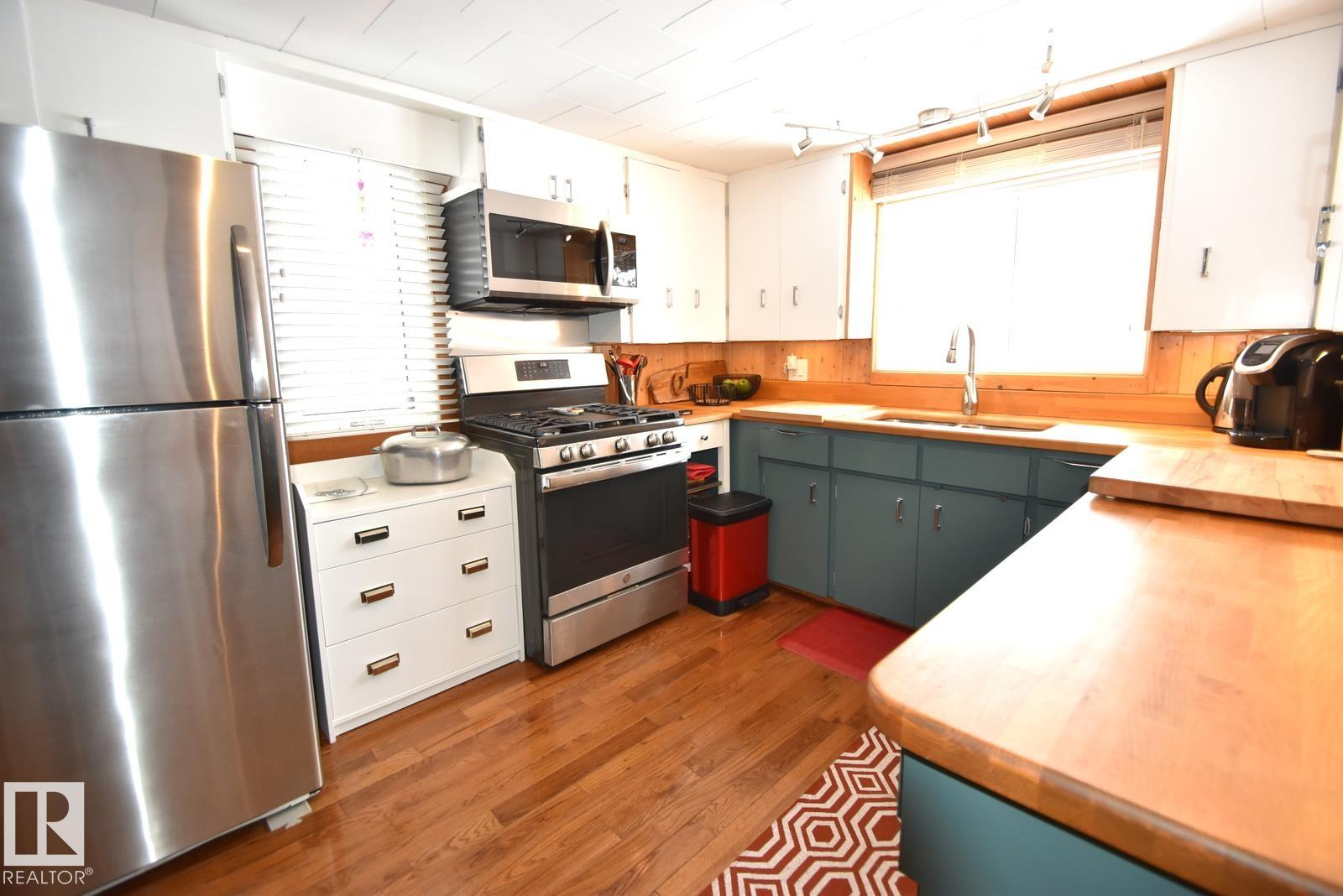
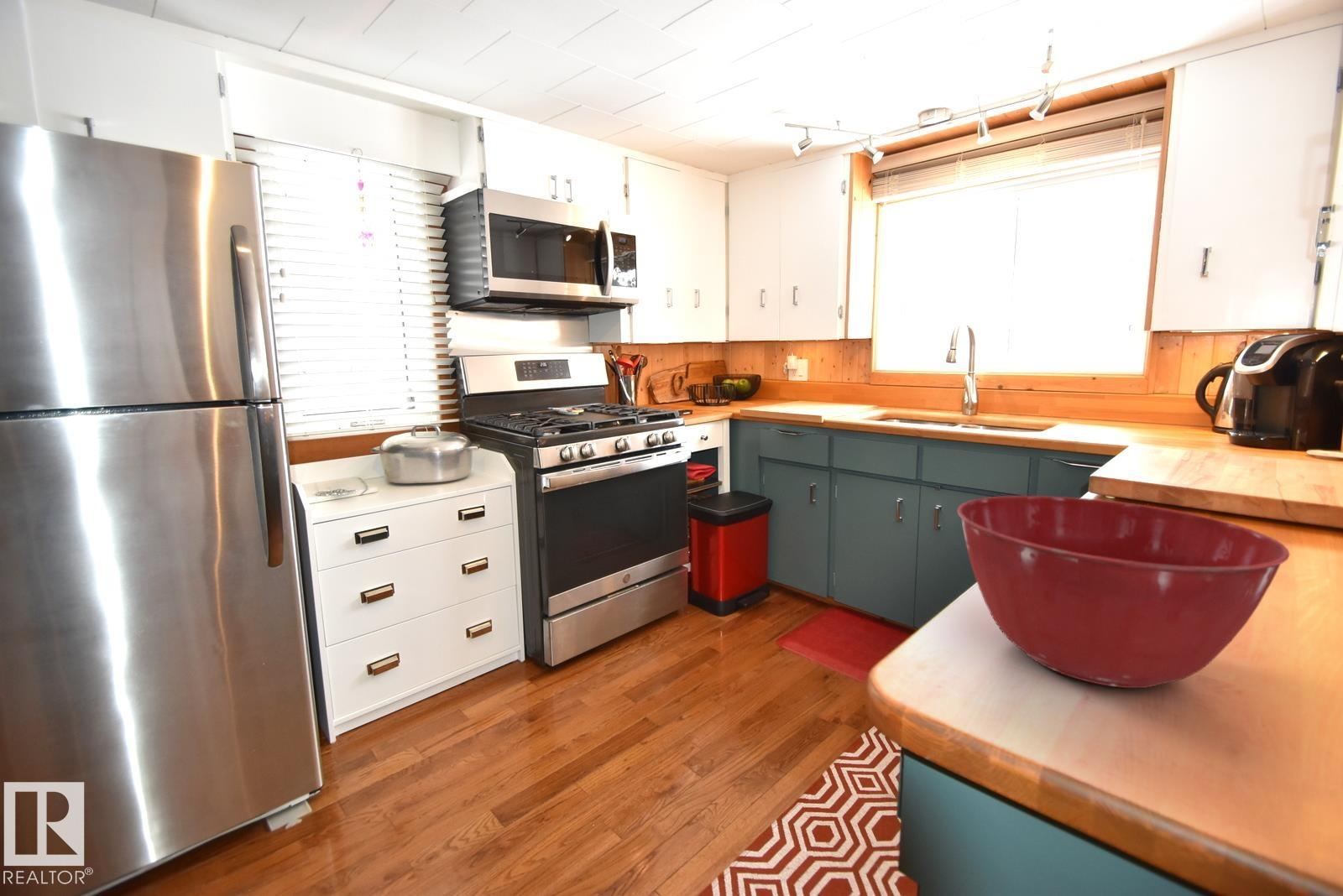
+ mixing bowl [957,495,1291,689]
